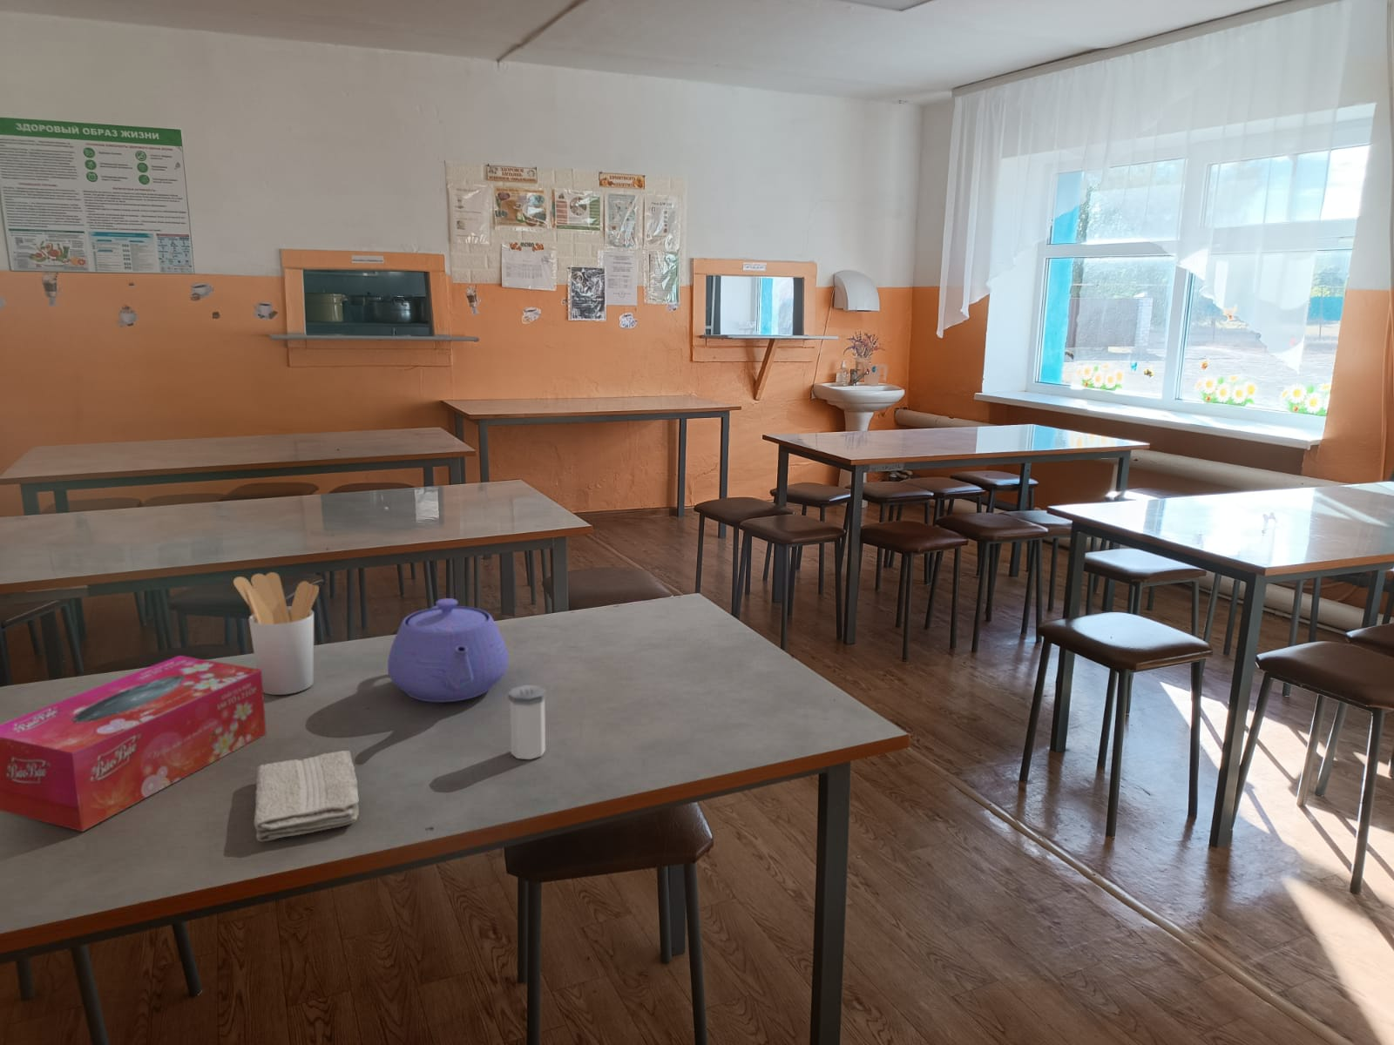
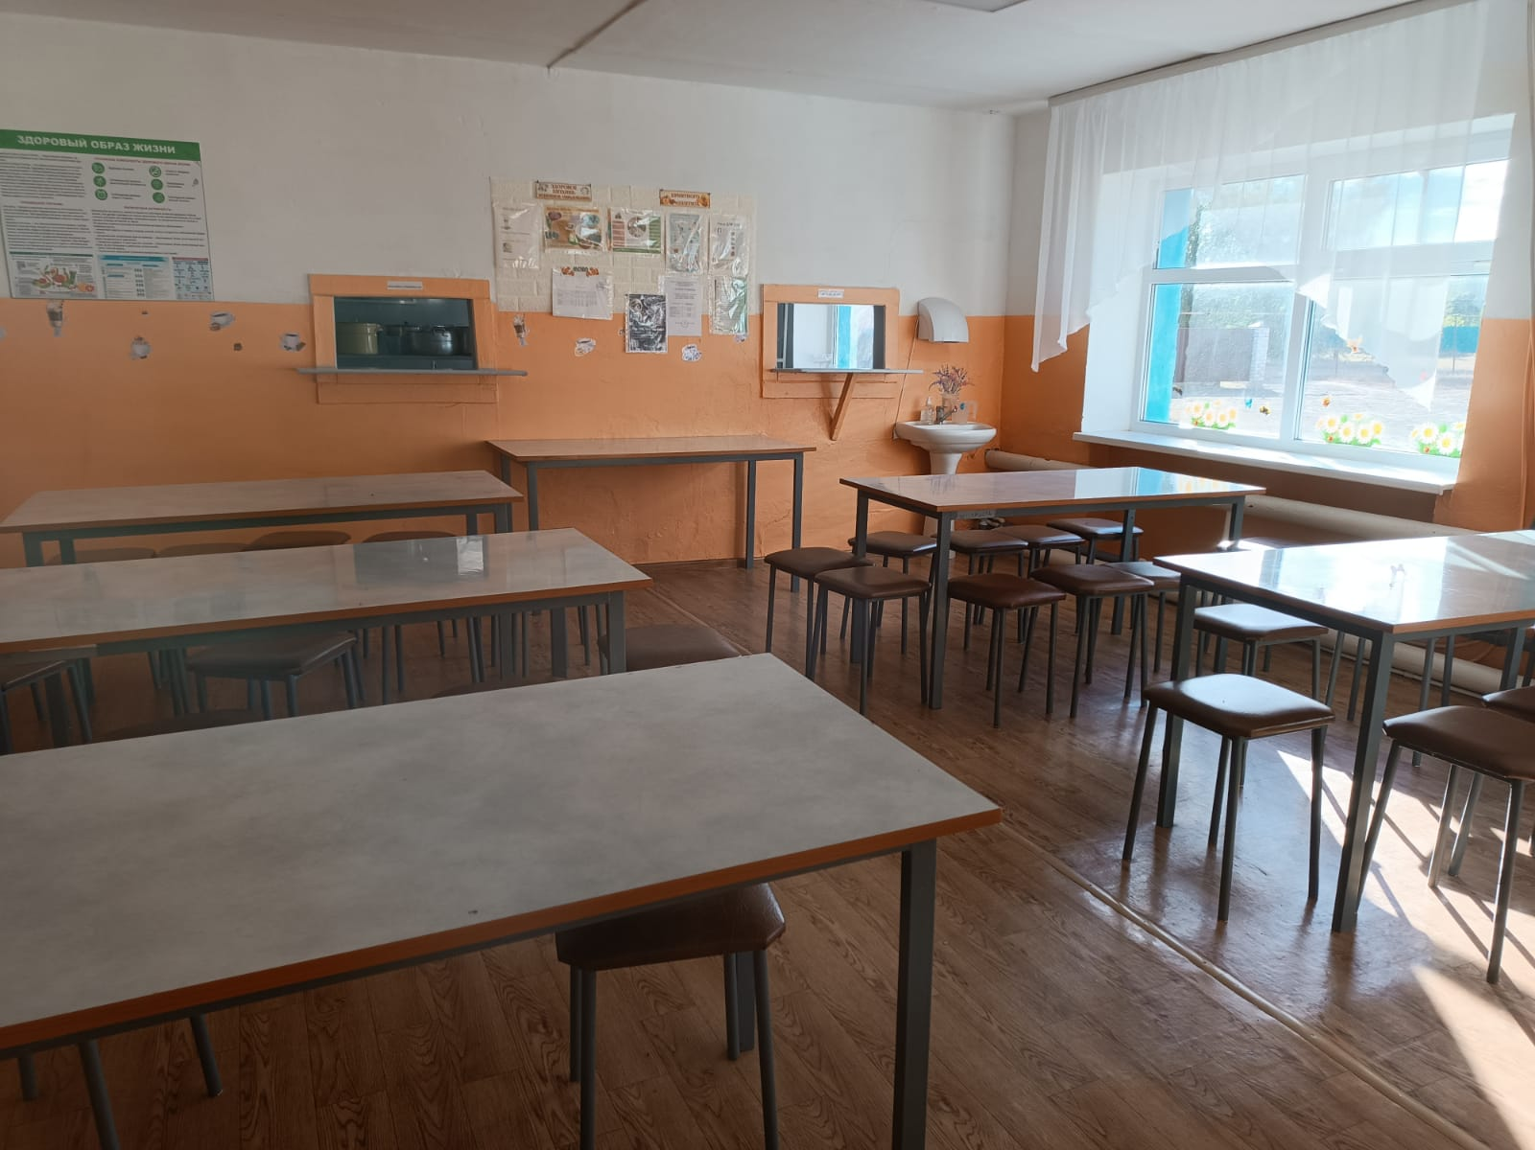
- utensil holder [233,571,319,696]
- washcloth [254,750,360,843]
- salt shaker [507,685,547,761]
- teapot [386,597,509,703]
- tissue box [0,655,268,832]
